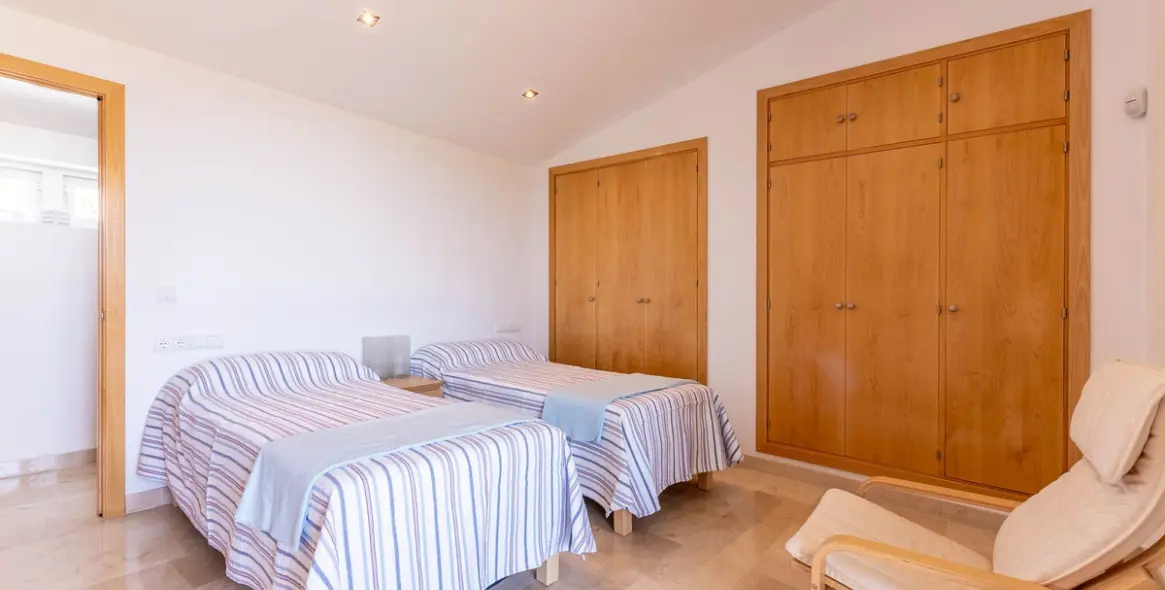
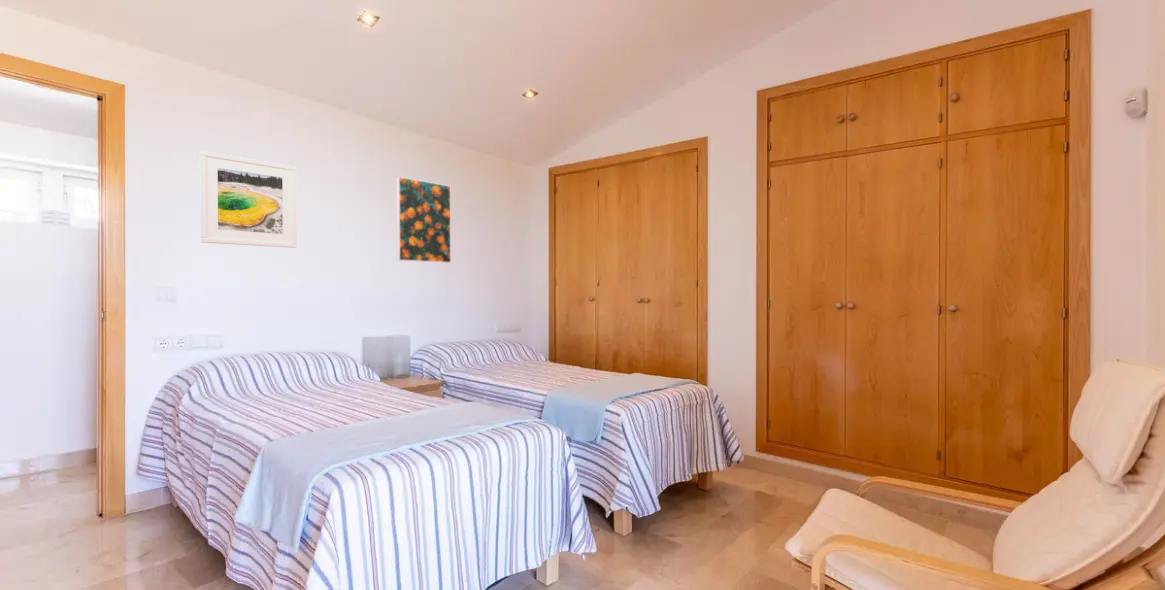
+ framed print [199,150,298,249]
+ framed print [396,176,452,264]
